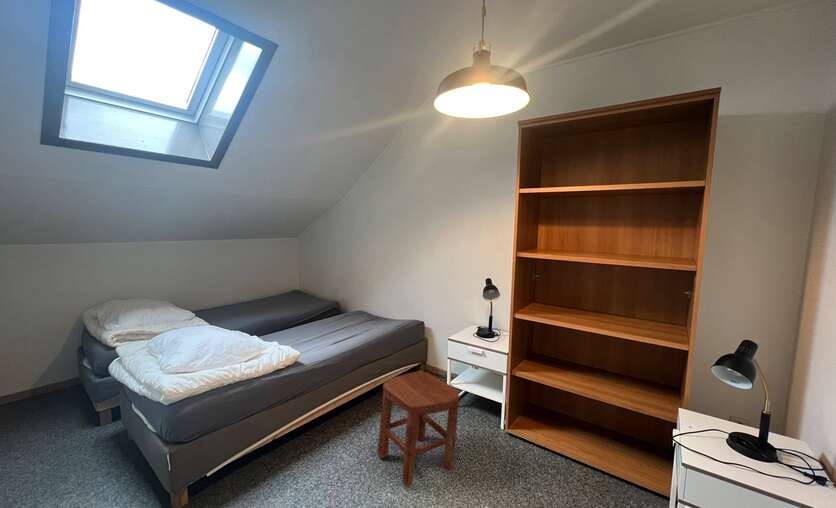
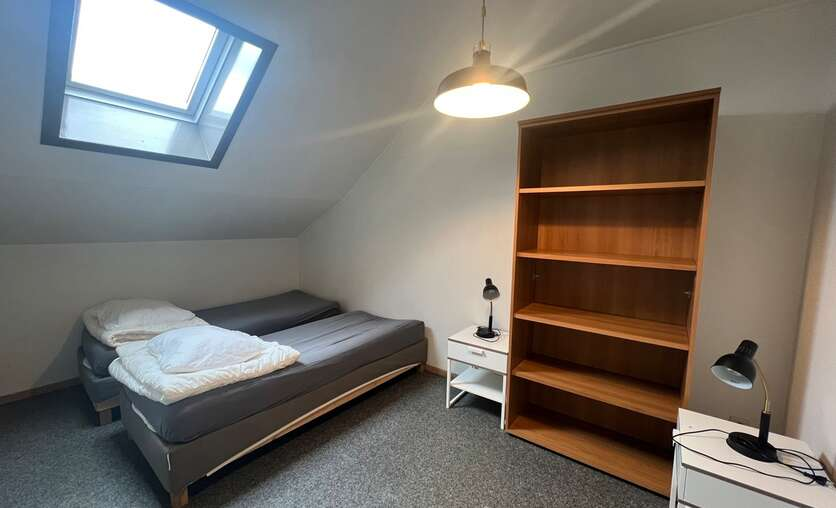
- stool [377,370,460,488]
